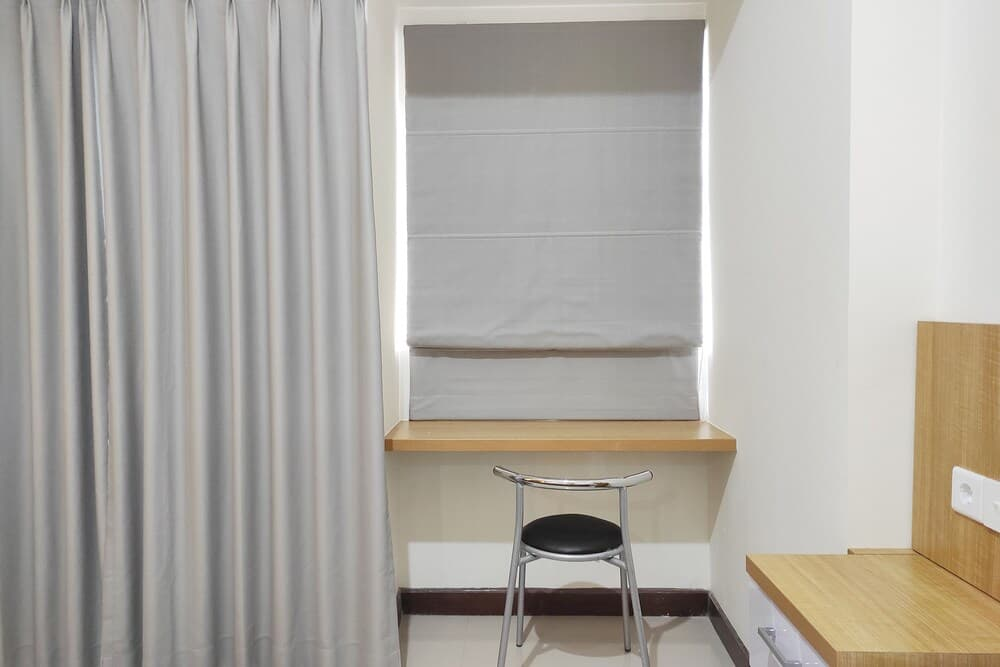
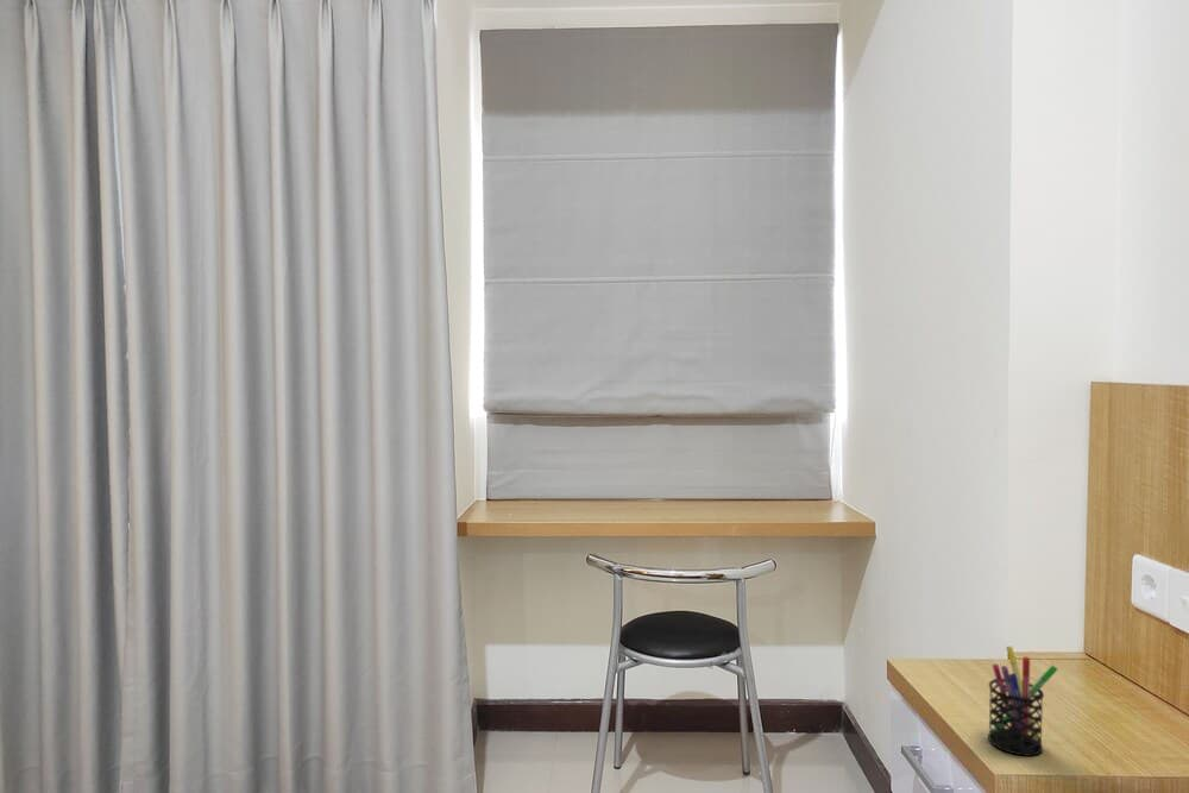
+ pen holder [987,646,1058,757]
